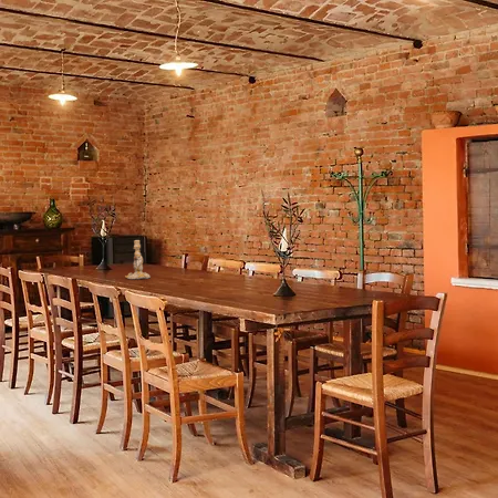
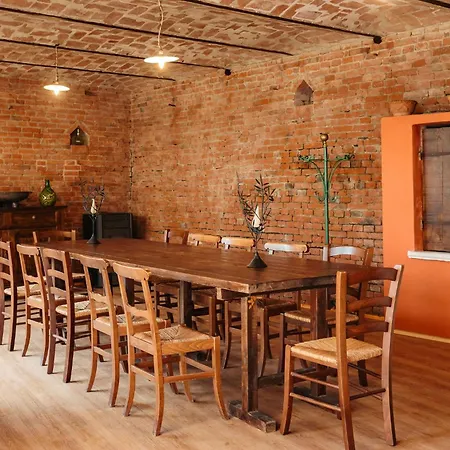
- candlestick [124,239,152,280]
